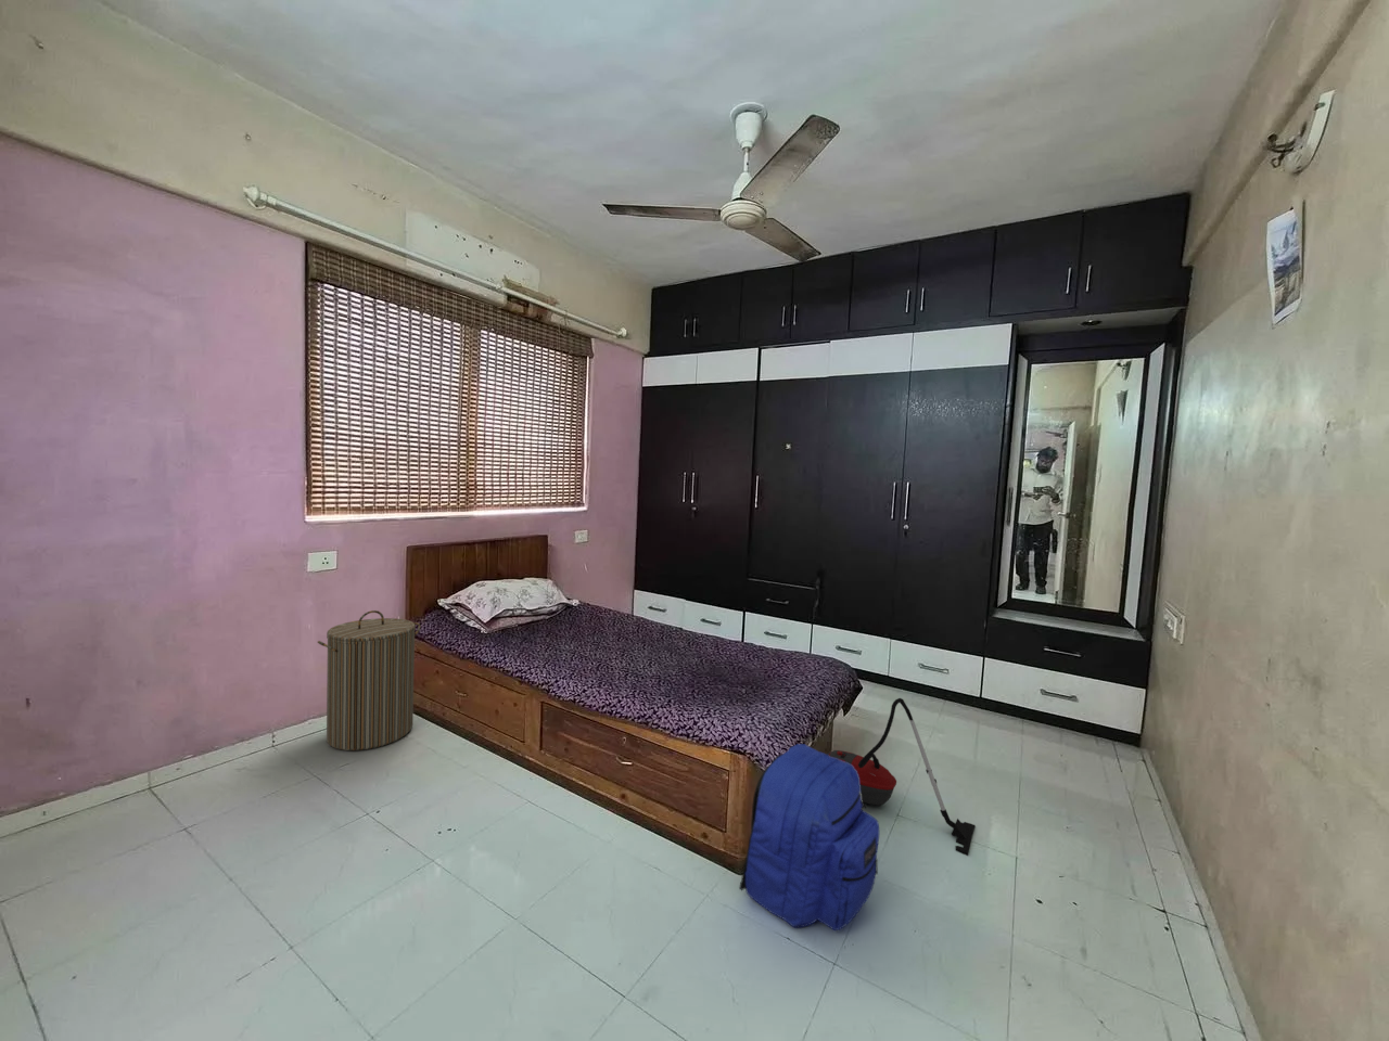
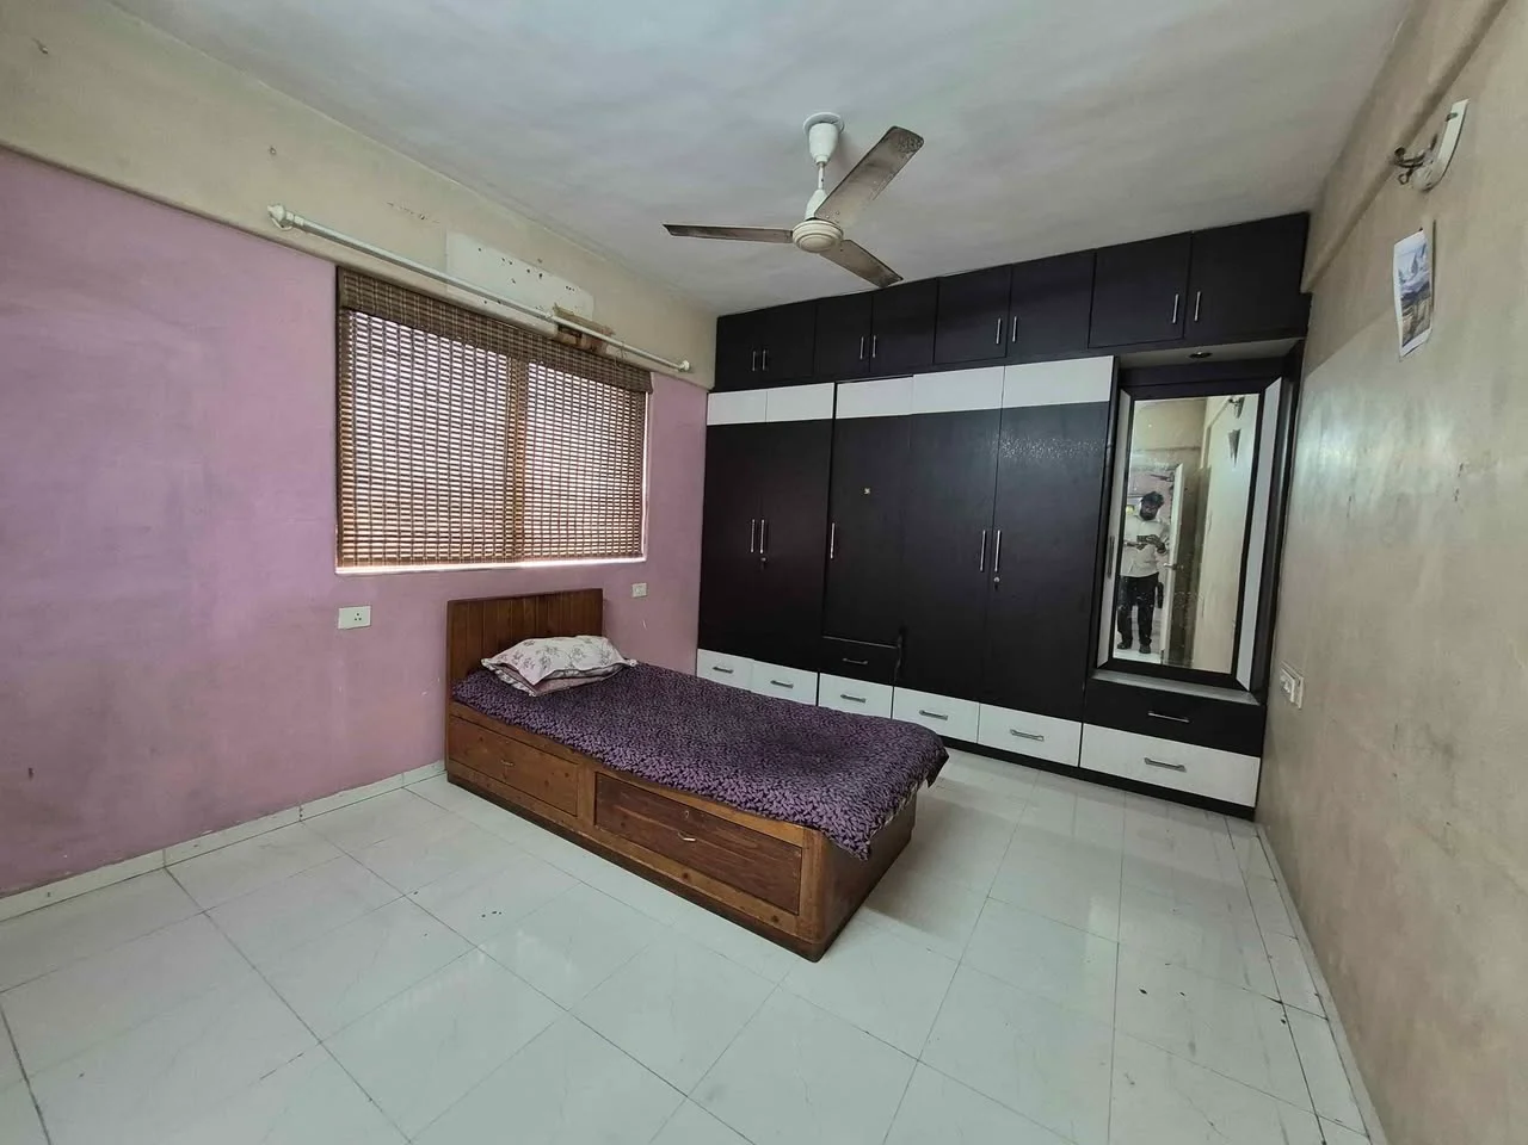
- laundry hamper [317,609,421,751]
- vacuum cleaner [826,698,977,856]
- backpack [738,742,880,932]
